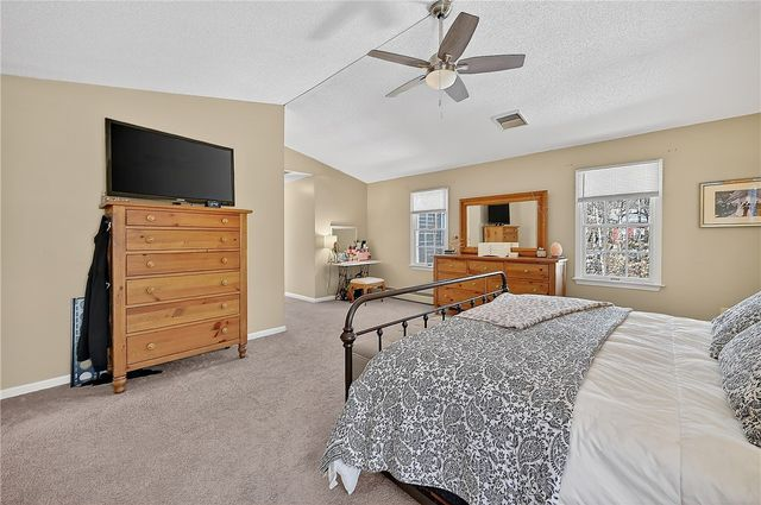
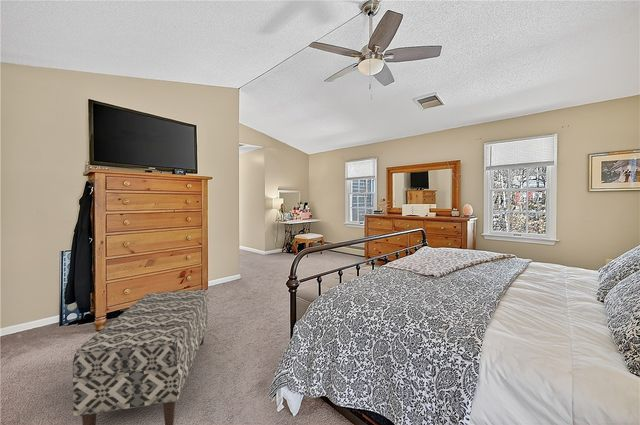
+ bench [72,289,209,425]
